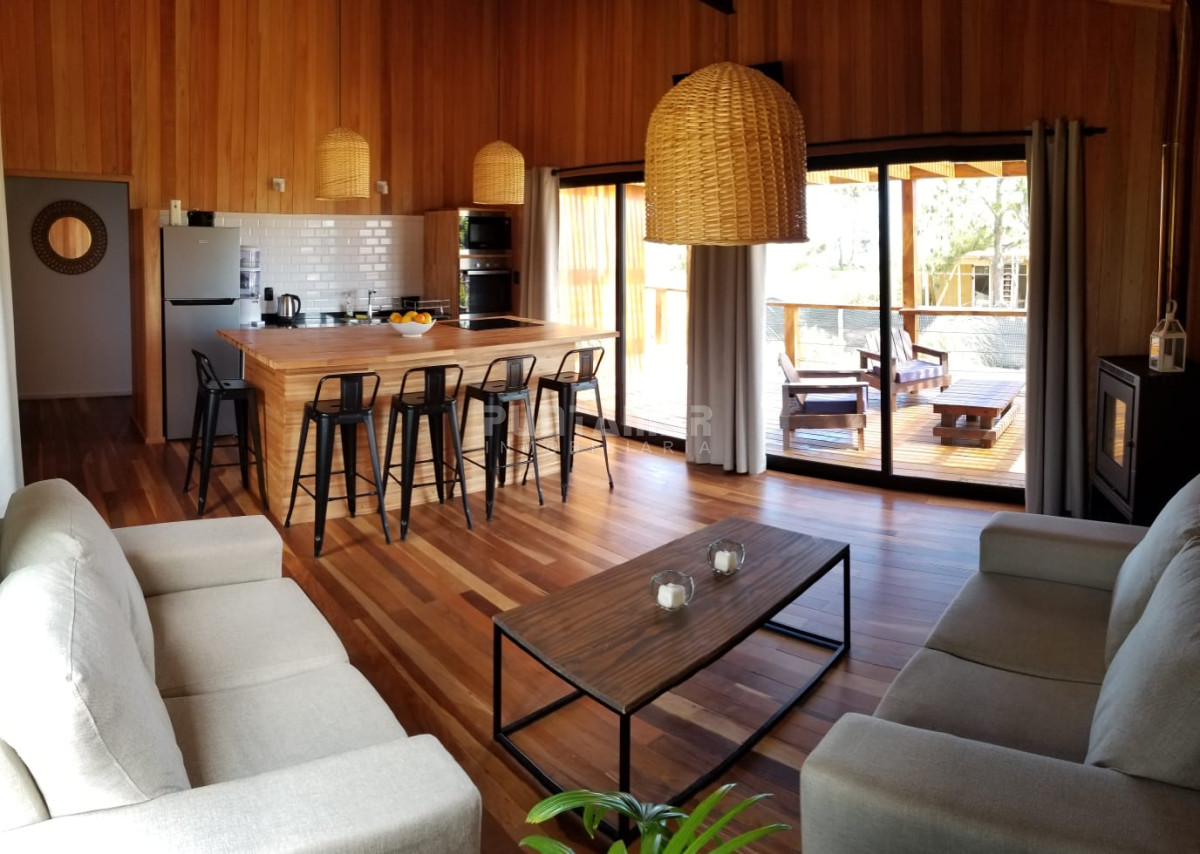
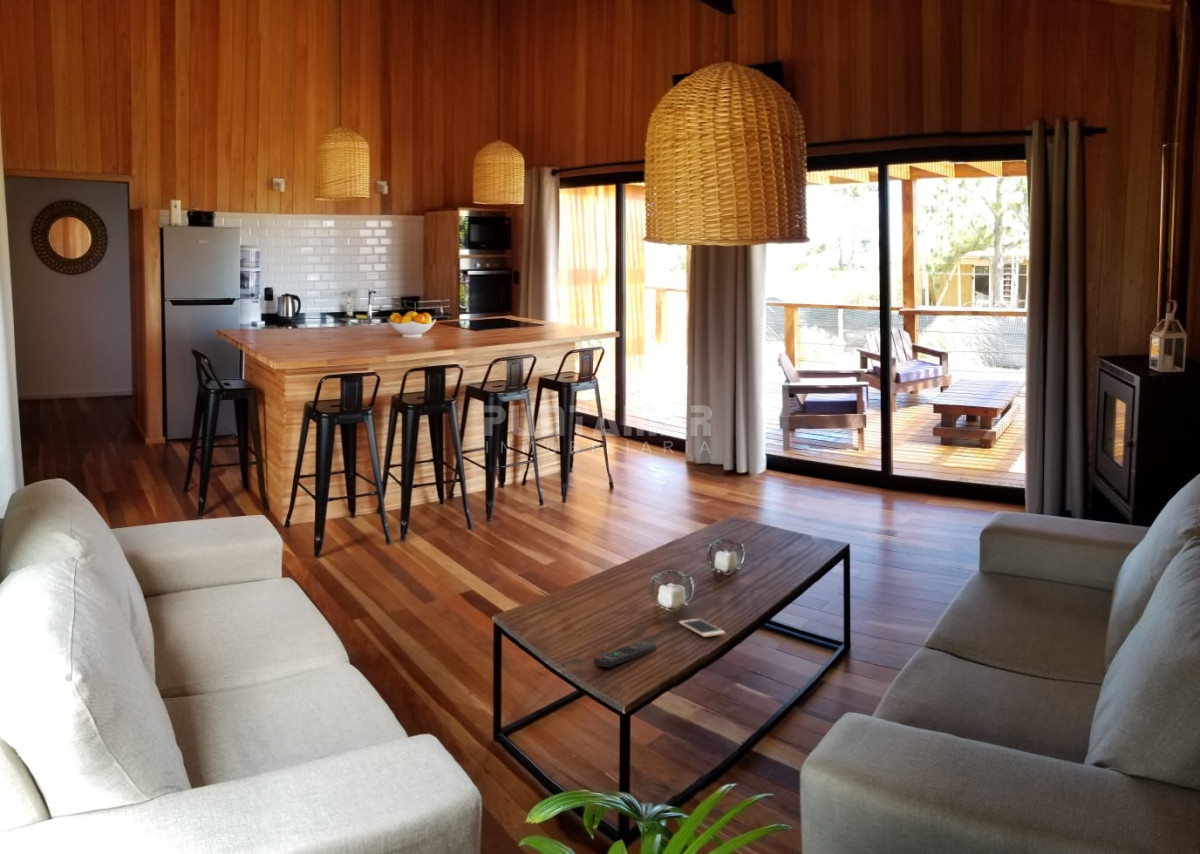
+ cell phone [678,618,726,638]
+ remote control [593,640,657,668]
